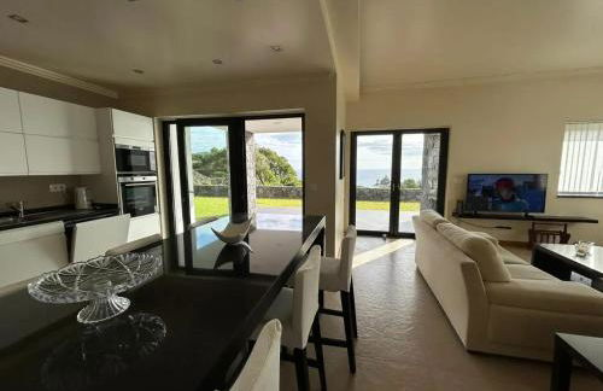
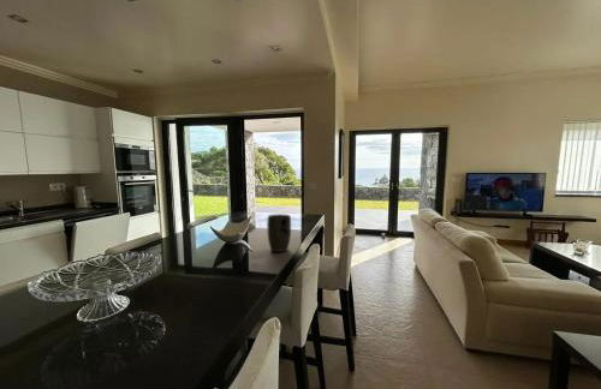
+ plant pot [266,213,292,253]
